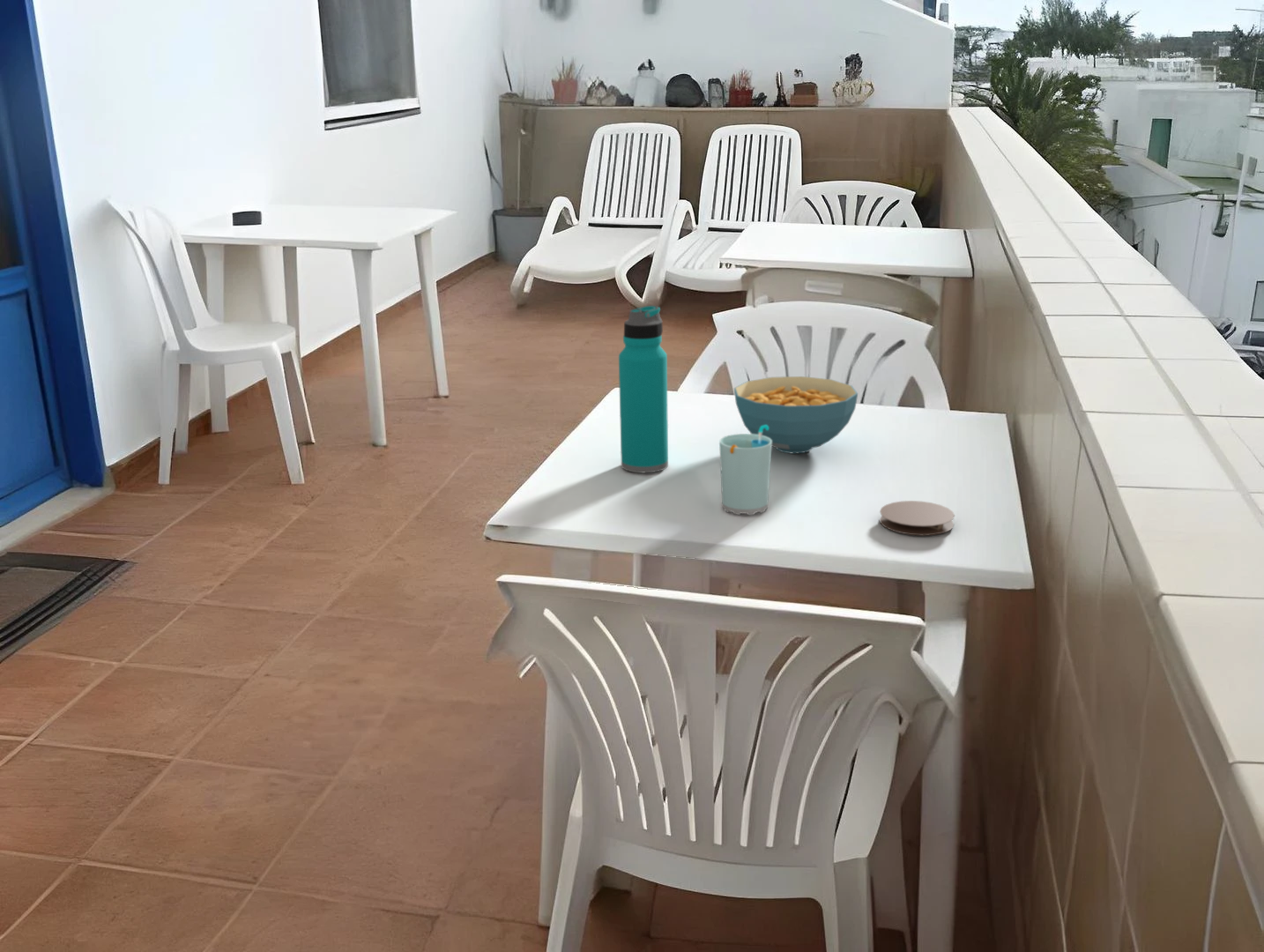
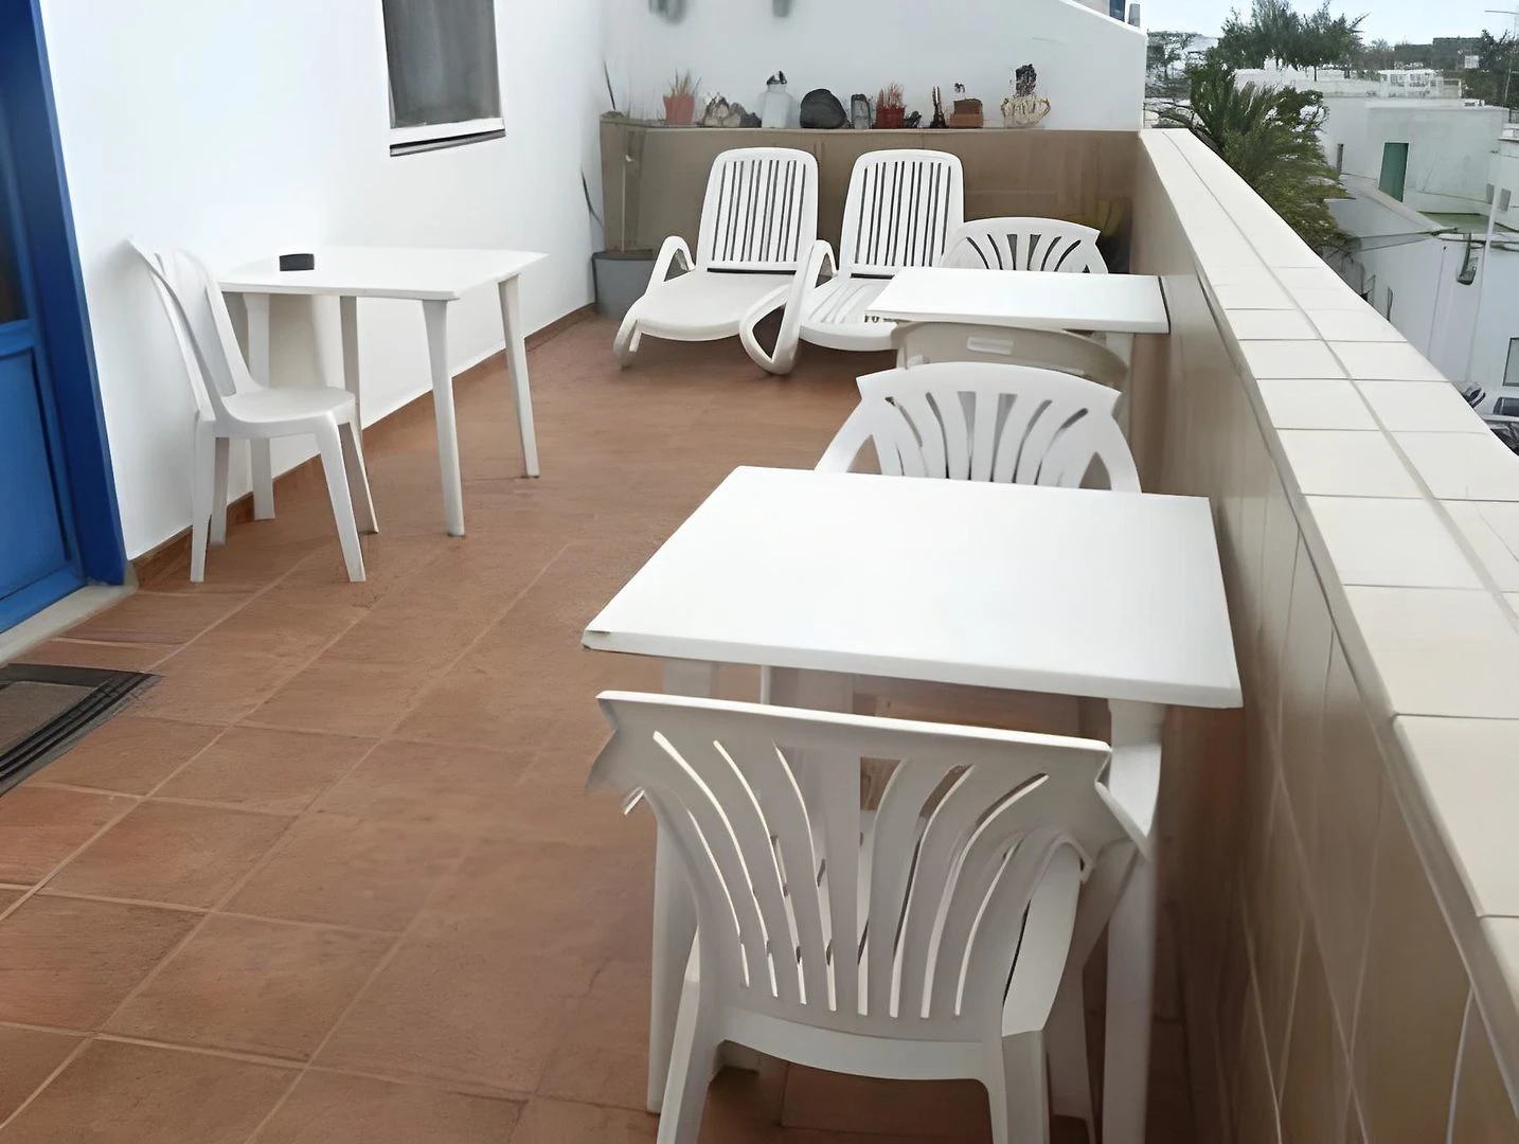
- coaster [879,500,955,536]
- cereal bowl [733,376,859,454]
- cup [718,425,772,516]
- water bottle [618,304,669,473]
